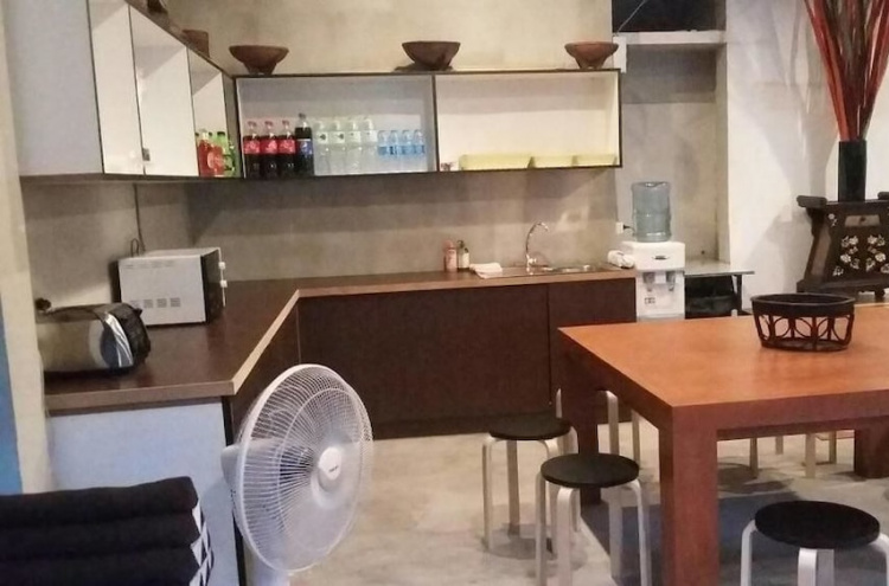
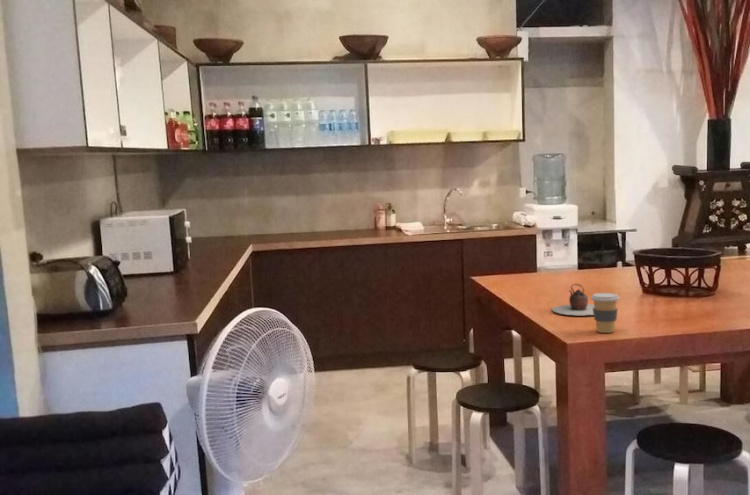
+ teapot [551,283,594,316]
+ coffee cup [590,292,620,334]
